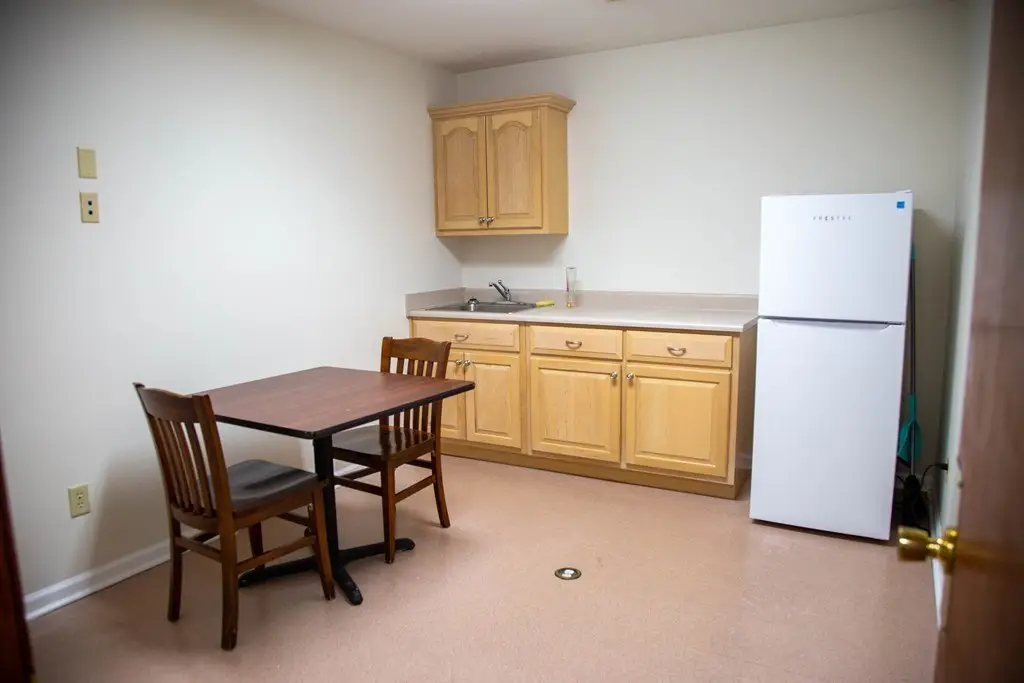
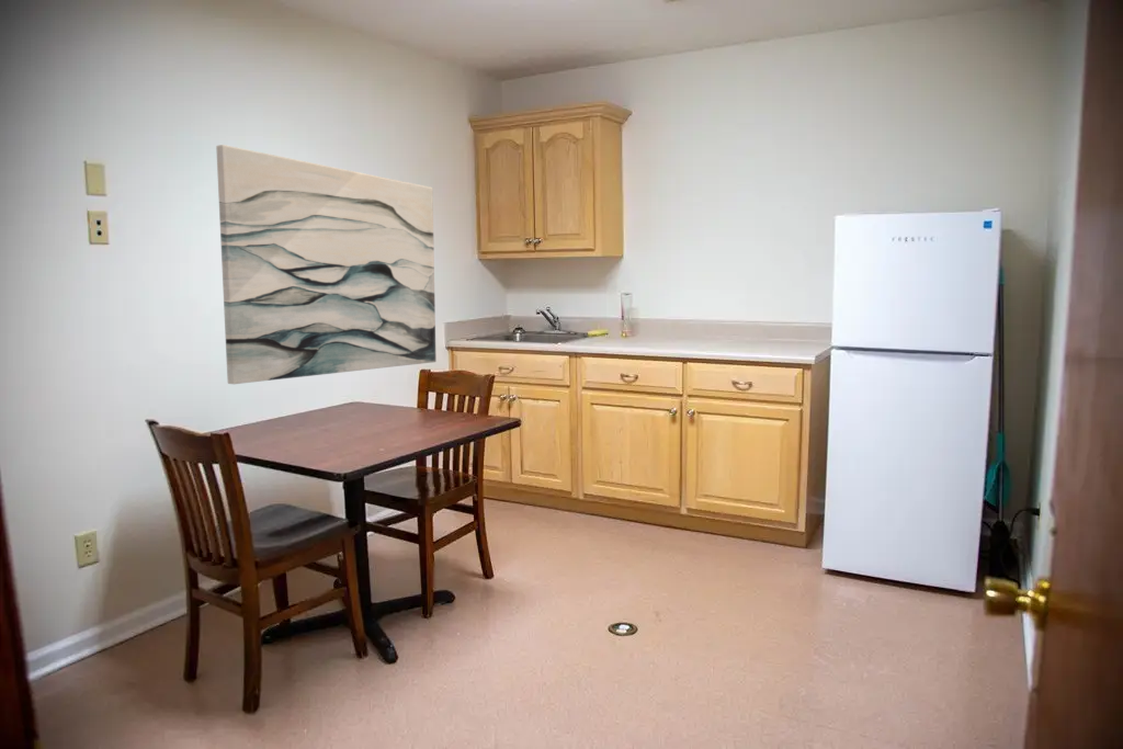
+ wall art [215,144,438,385]
